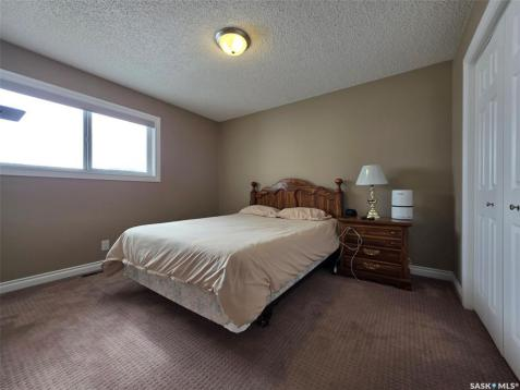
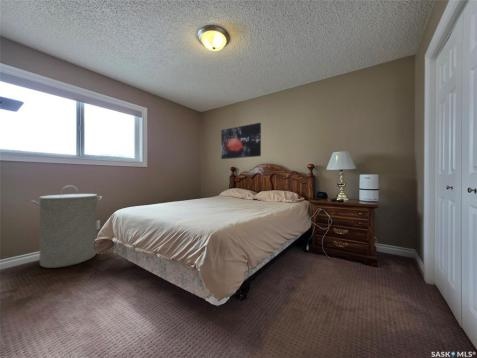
+ laundry hamper [31,184,103,269]
+ wall art [220,122,262,160]
